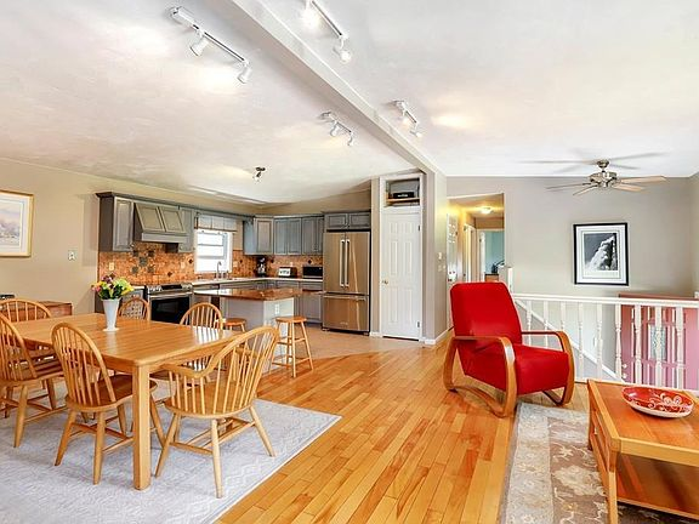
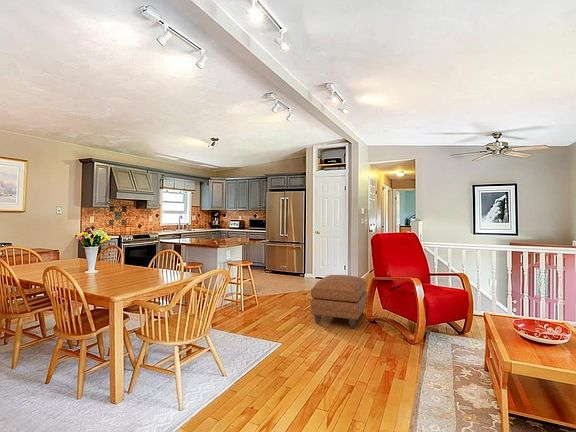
+ ottoman [310,274,369,329]
